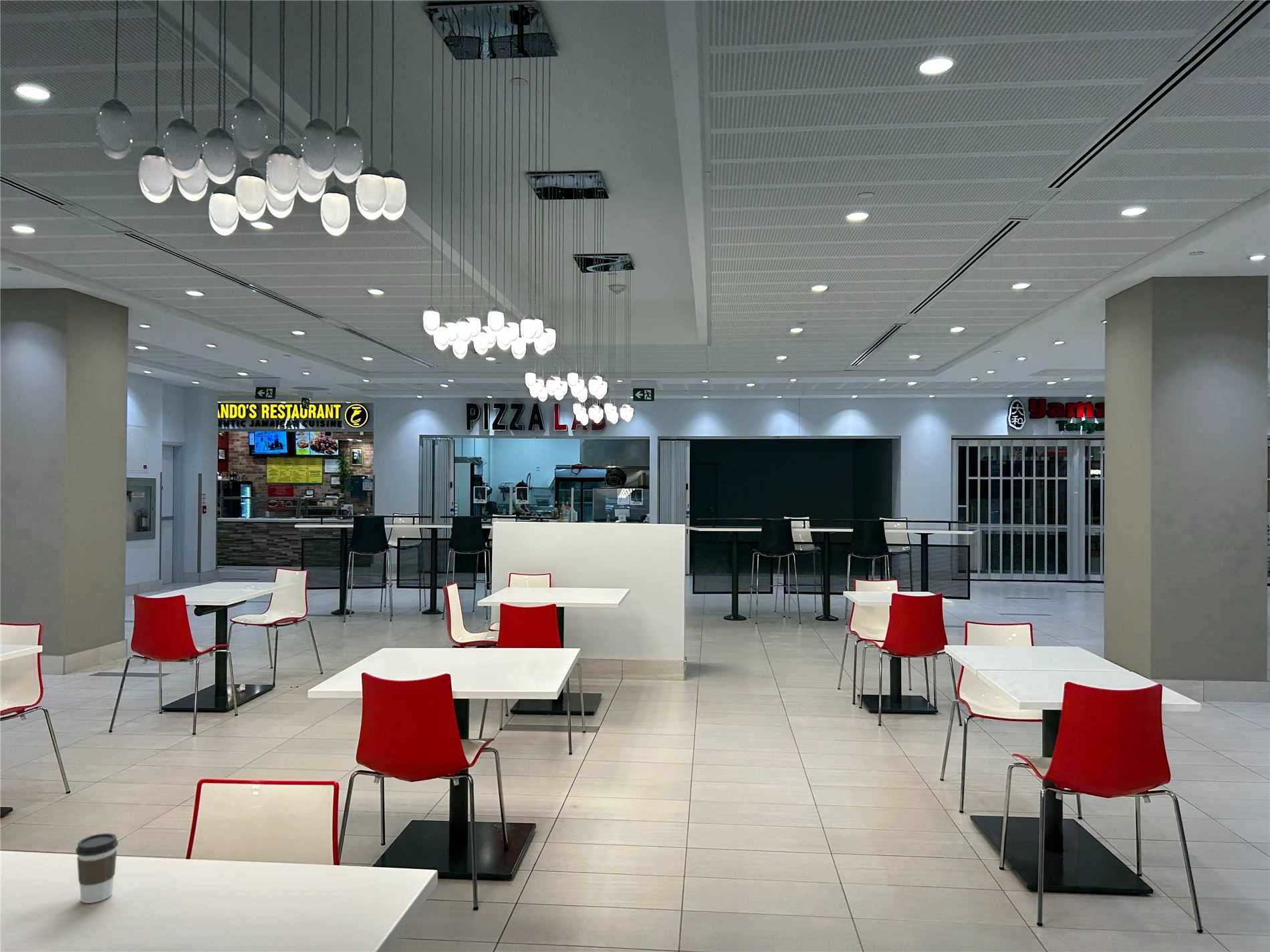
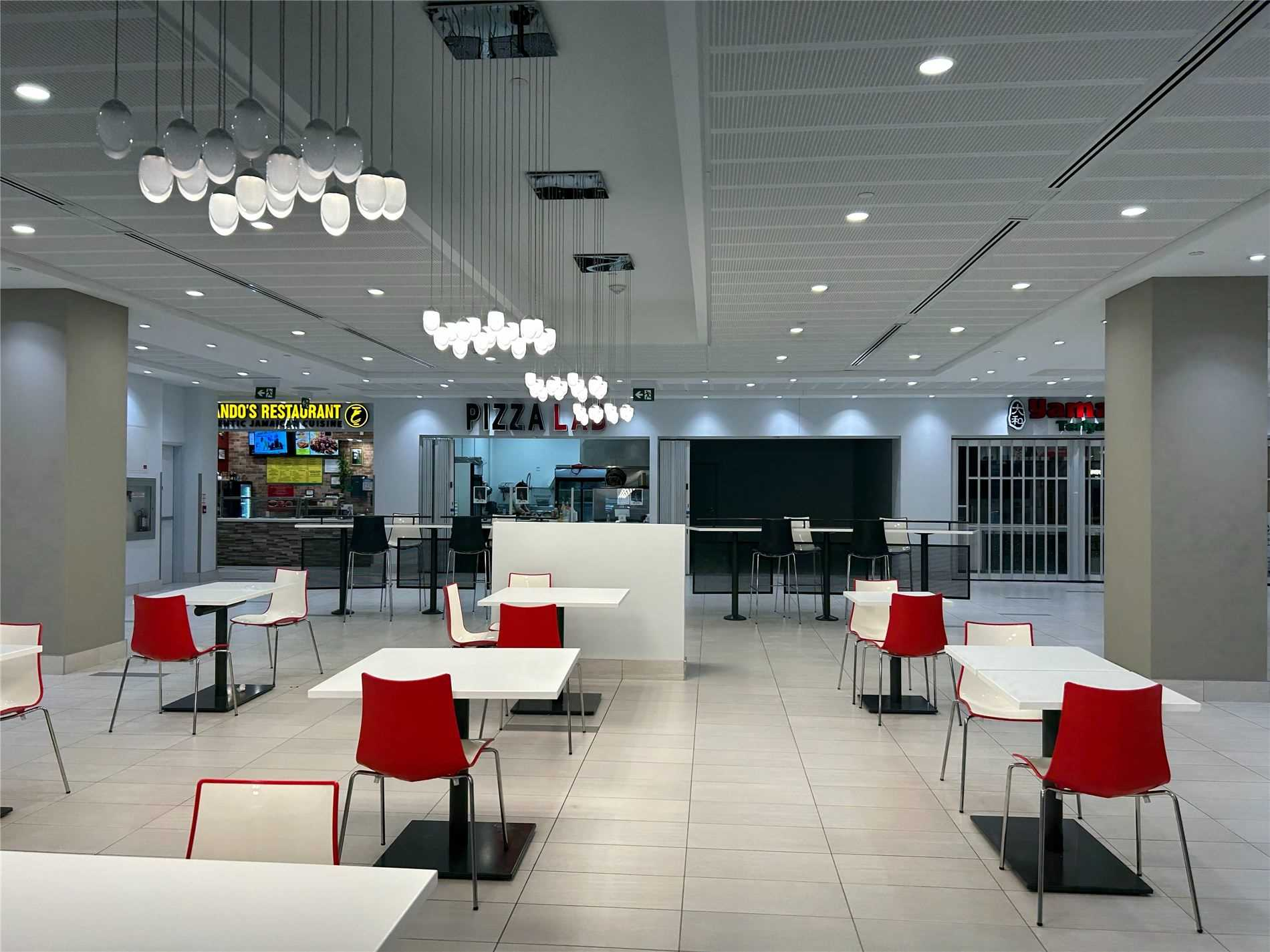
- coffee cup [75,832,119,904]
